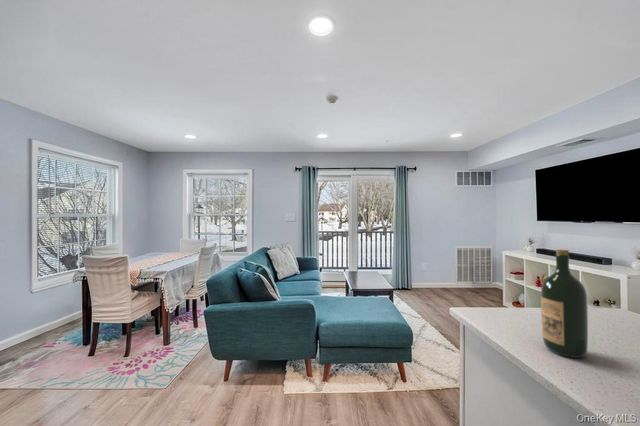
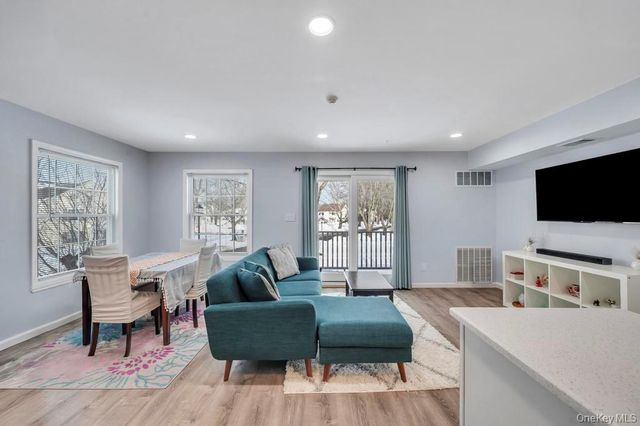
- wine bottle [540,249,589,359]
